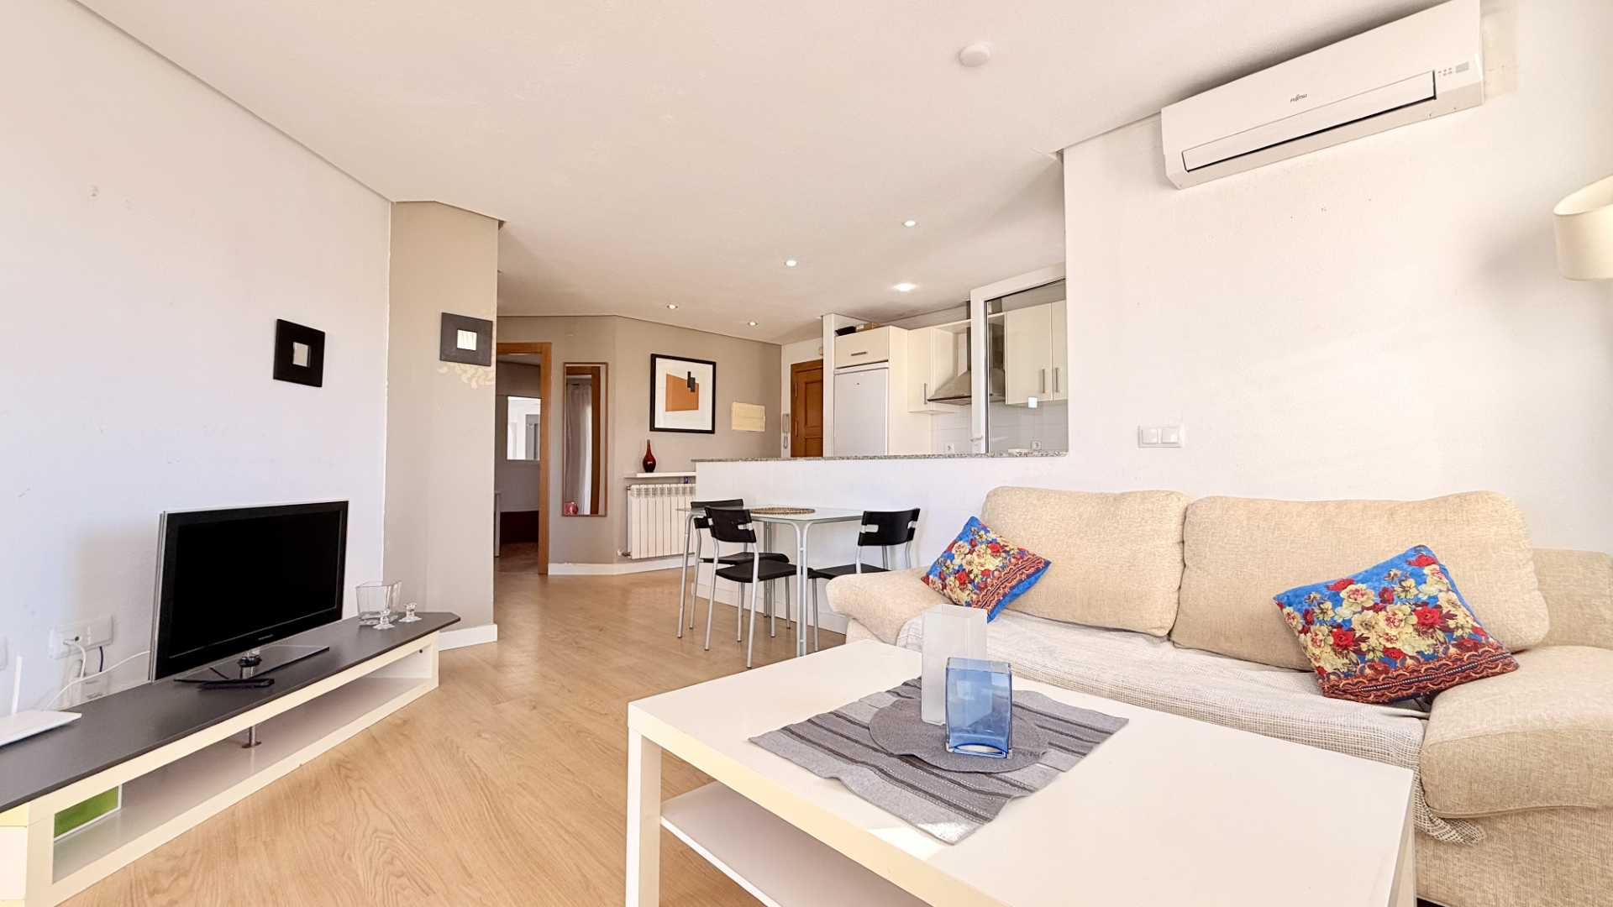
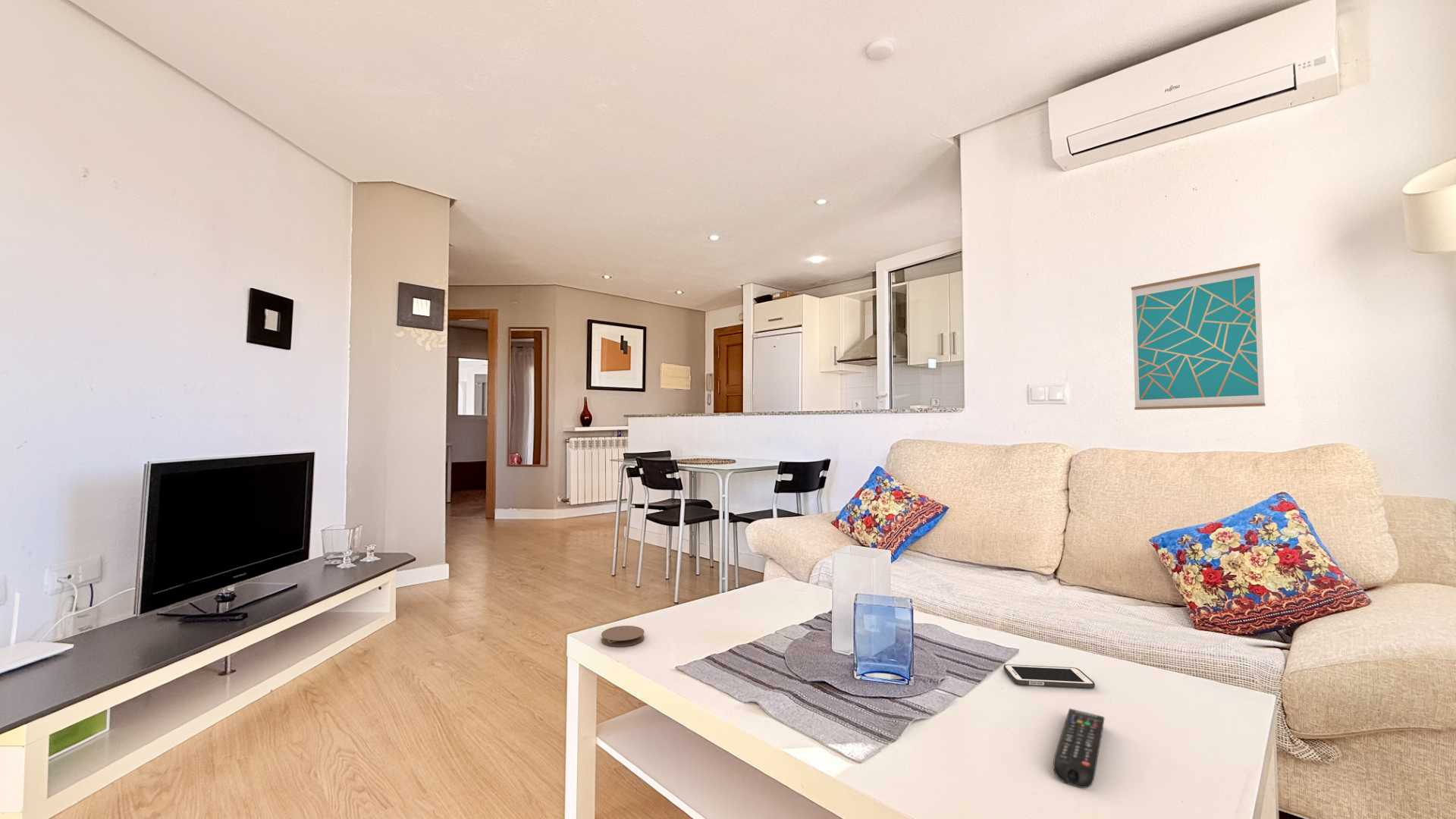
+ remote control [1053,708,1105,789]
+ coaster [601,625,645,648]
+ wall art [1131,262,1266,410]
+ cell phone [1003,664,1096,689]
